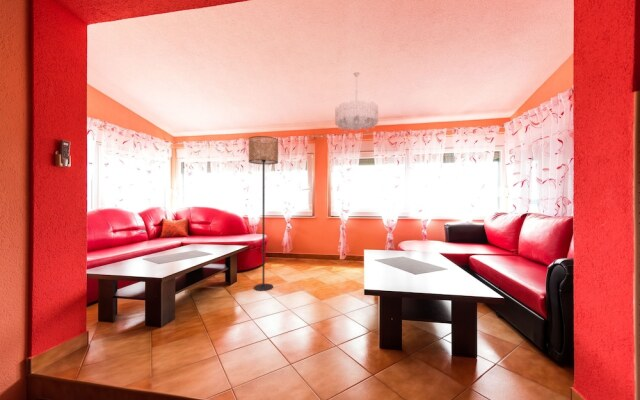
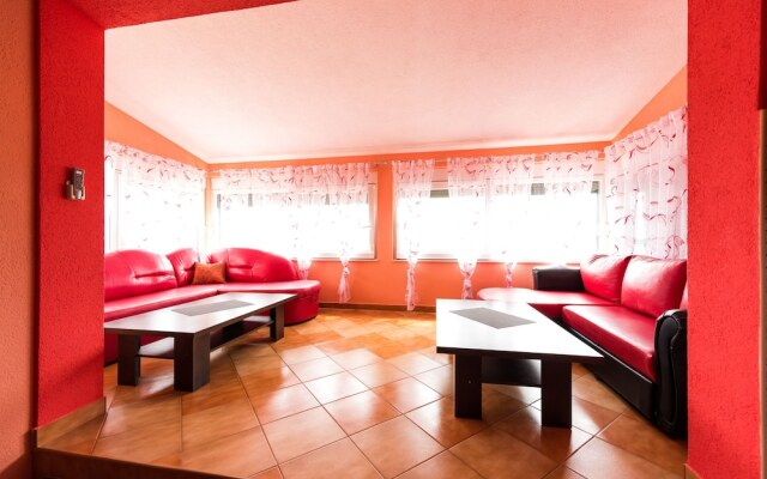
- chandelier [334,71,379,134]
- floor lamp [248,135,279,292]
